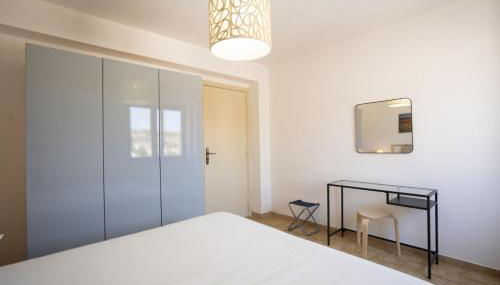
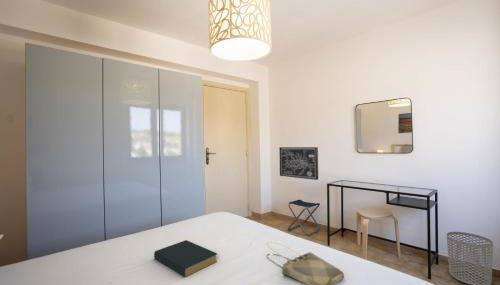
+ waste bin [446,231,494,285]
+ hardback book [153,239,218,278]
+ tote bag [266,241,345,285]
+ wall art [278,146,319,181]
